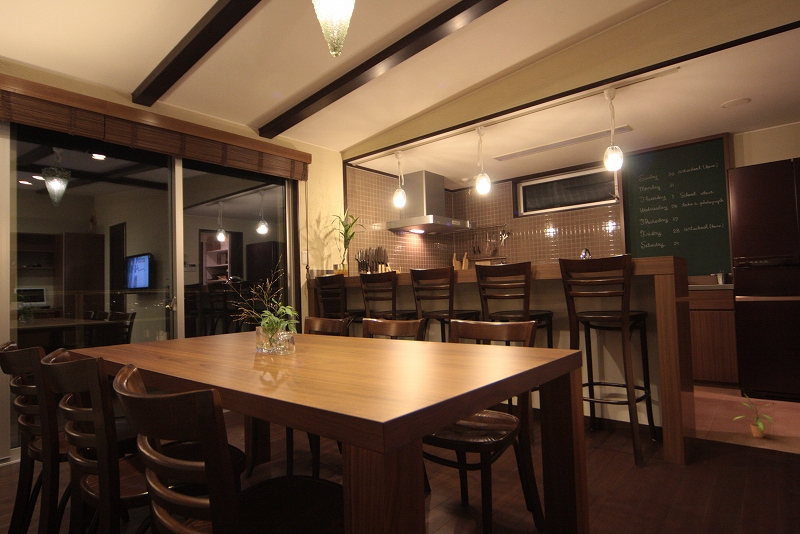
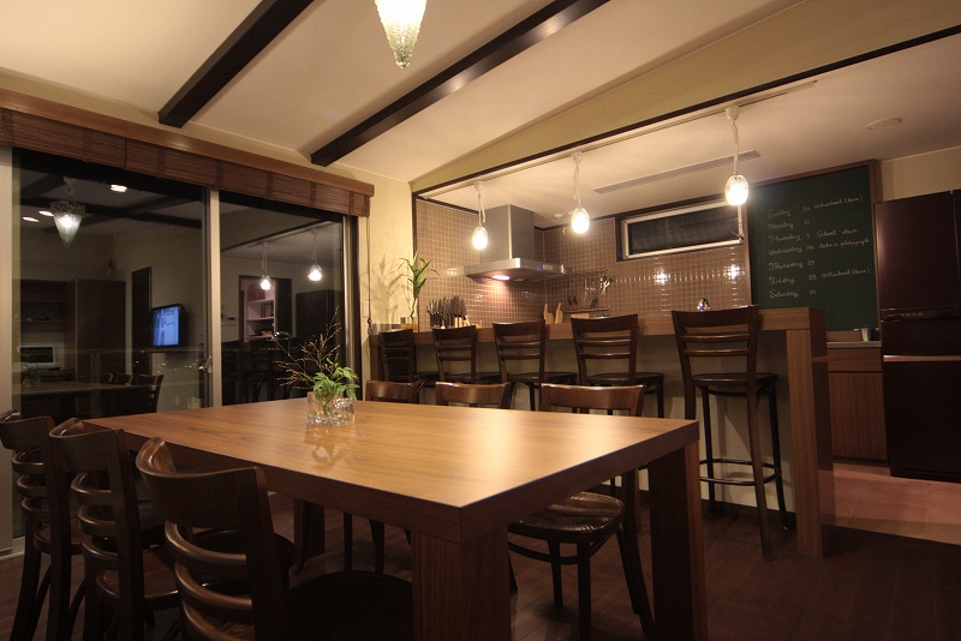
- potted plant [732,392,775,439]
